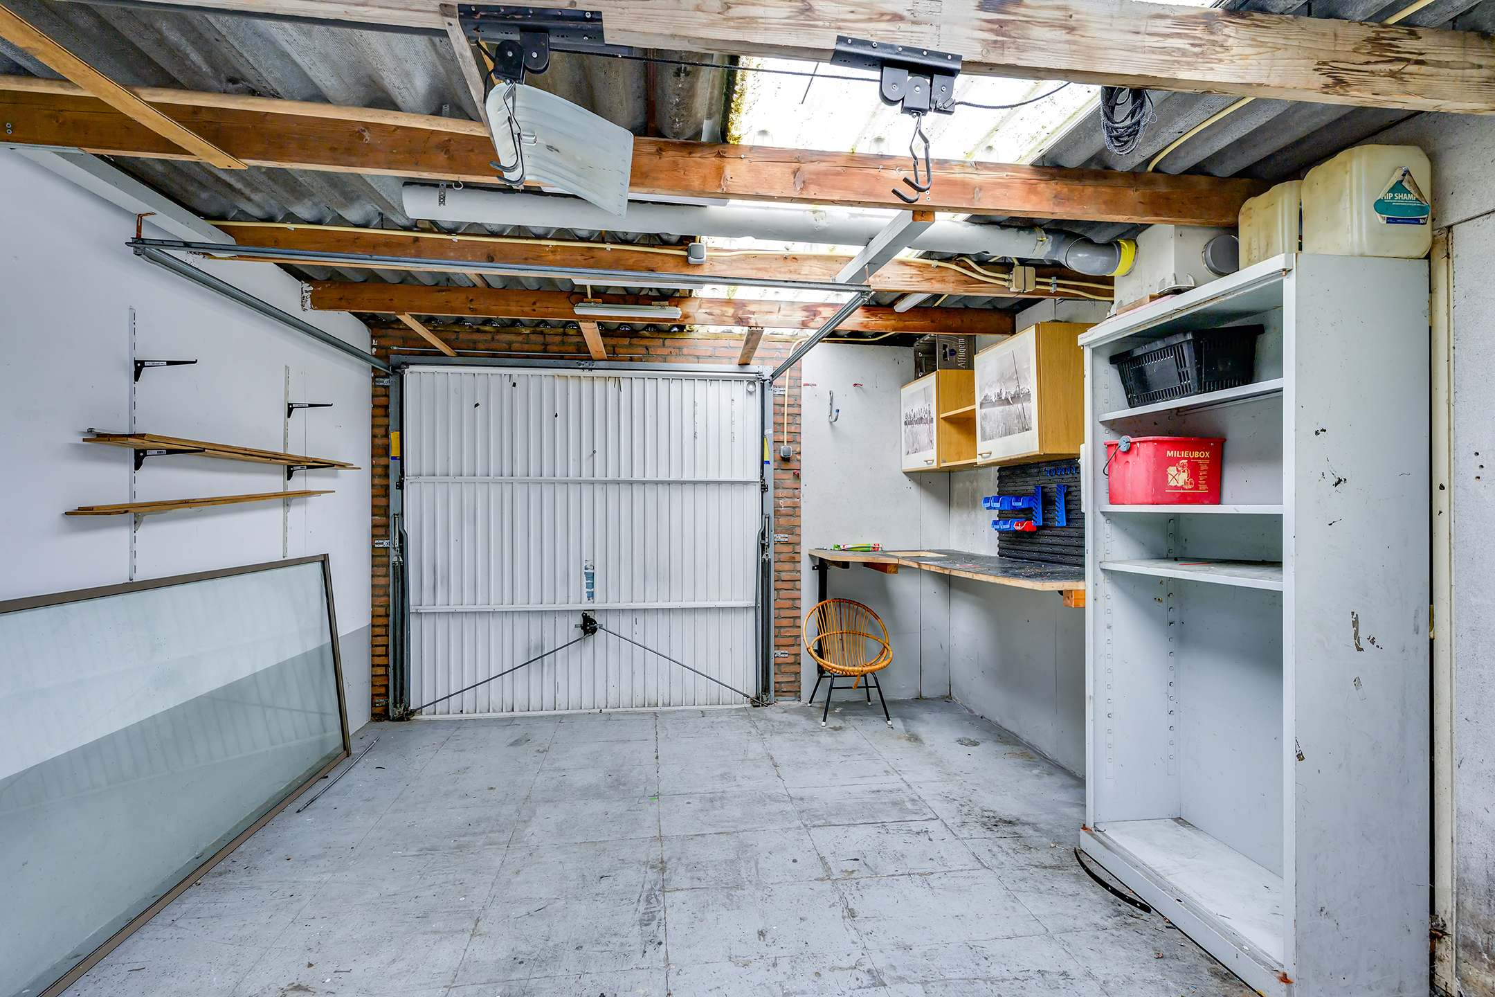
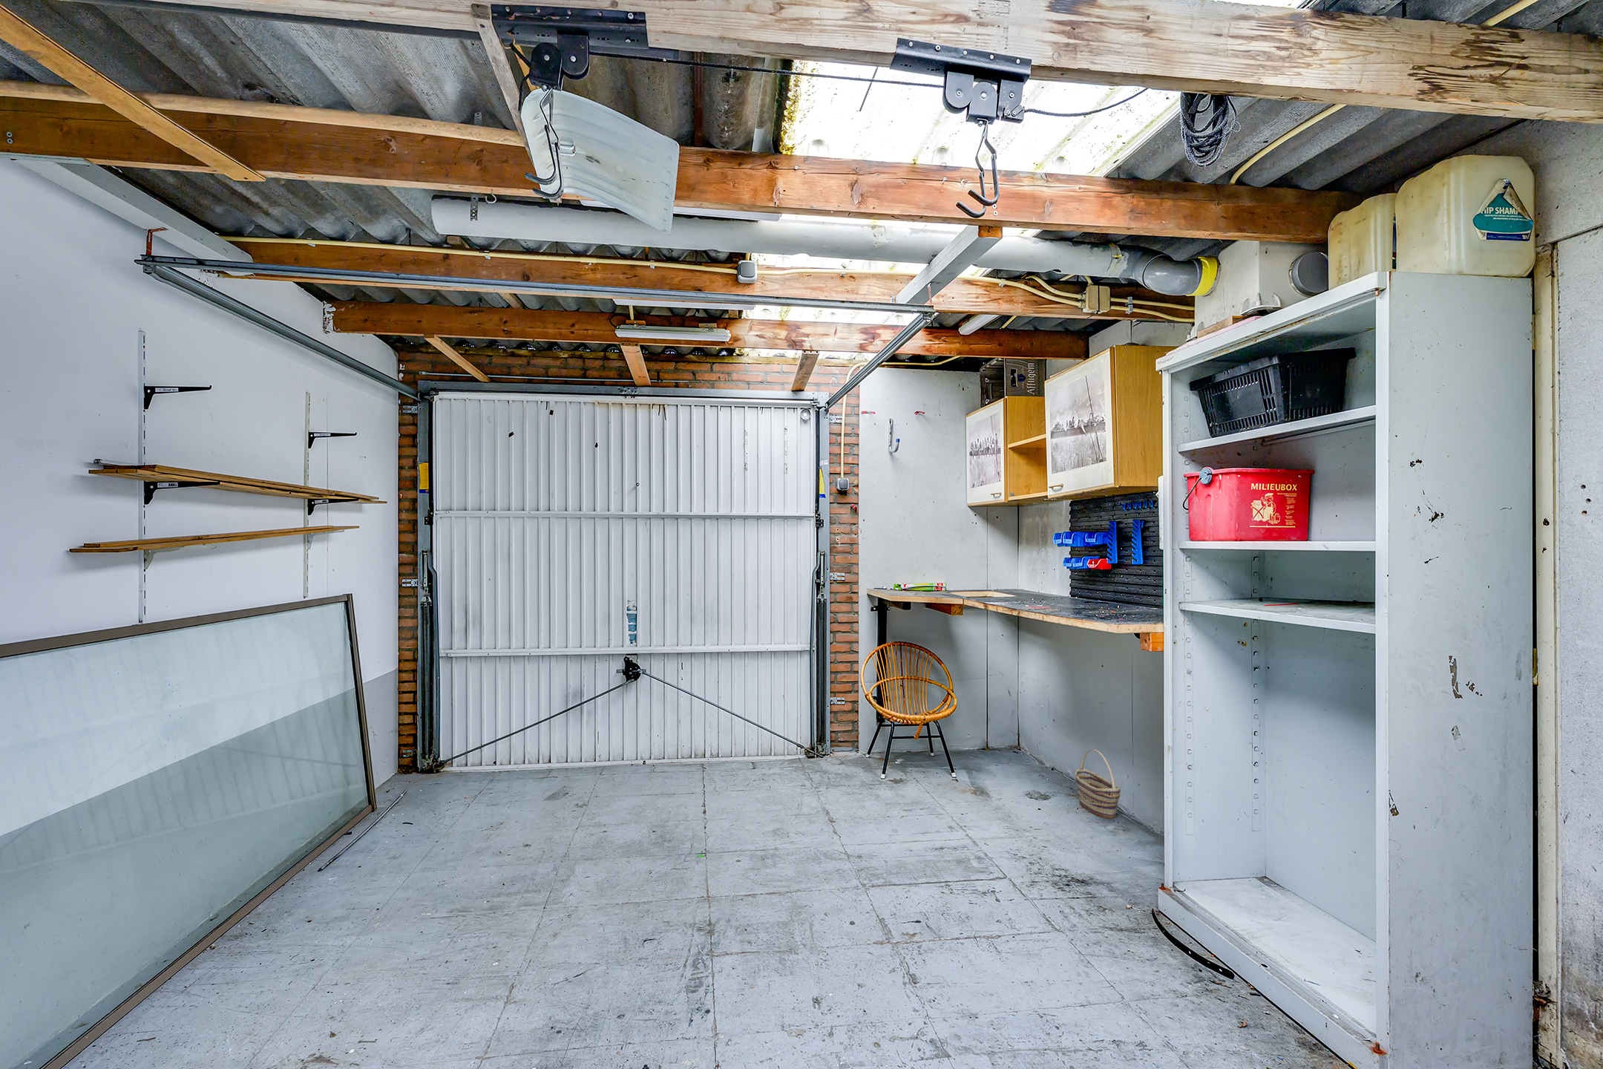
+ basket [1075,749,1121,820]
